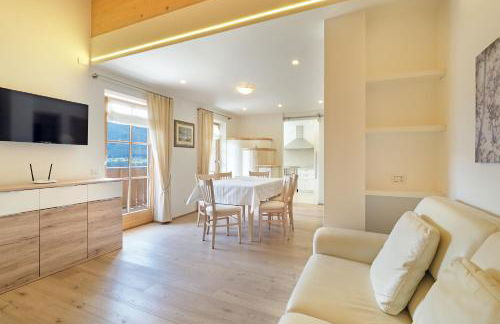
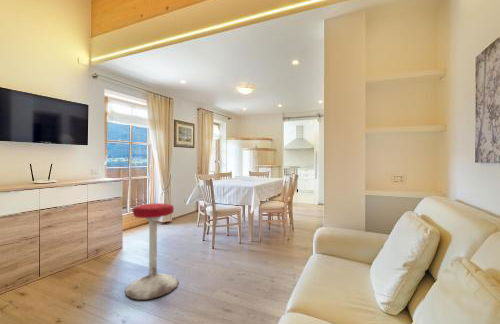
+ stool [124,202,179,301]
